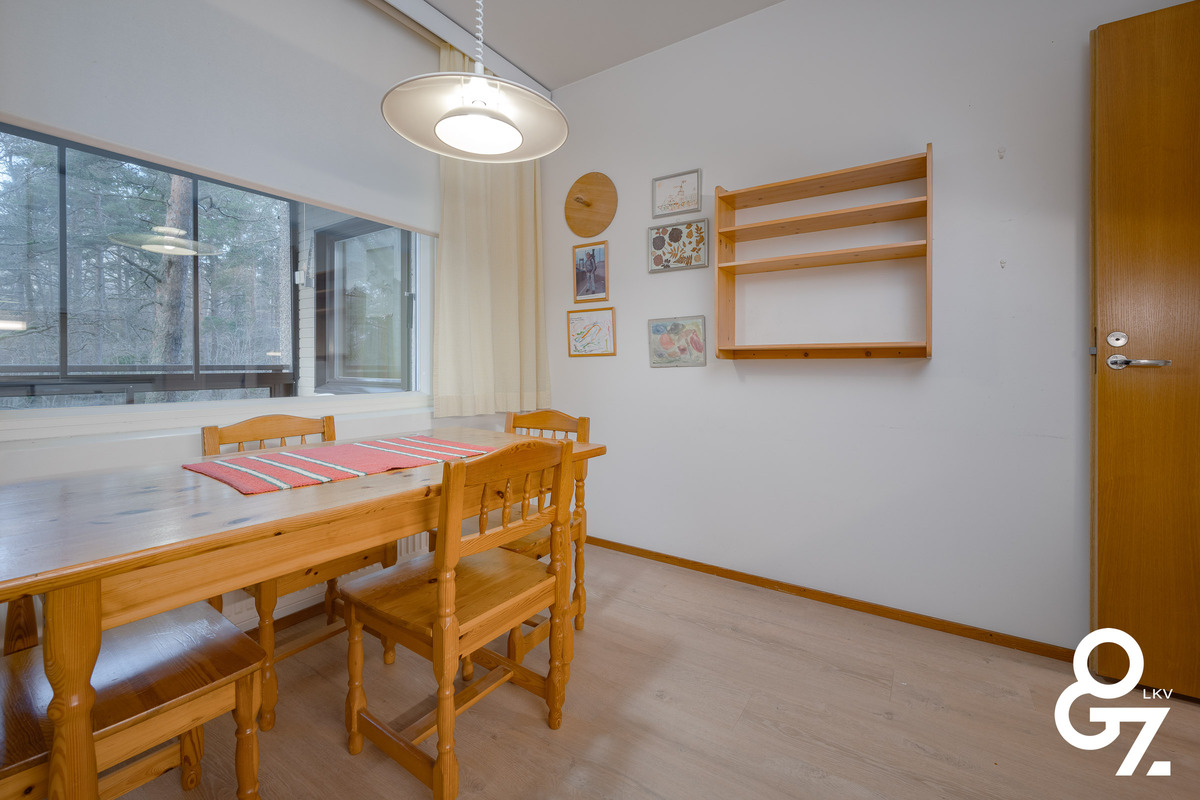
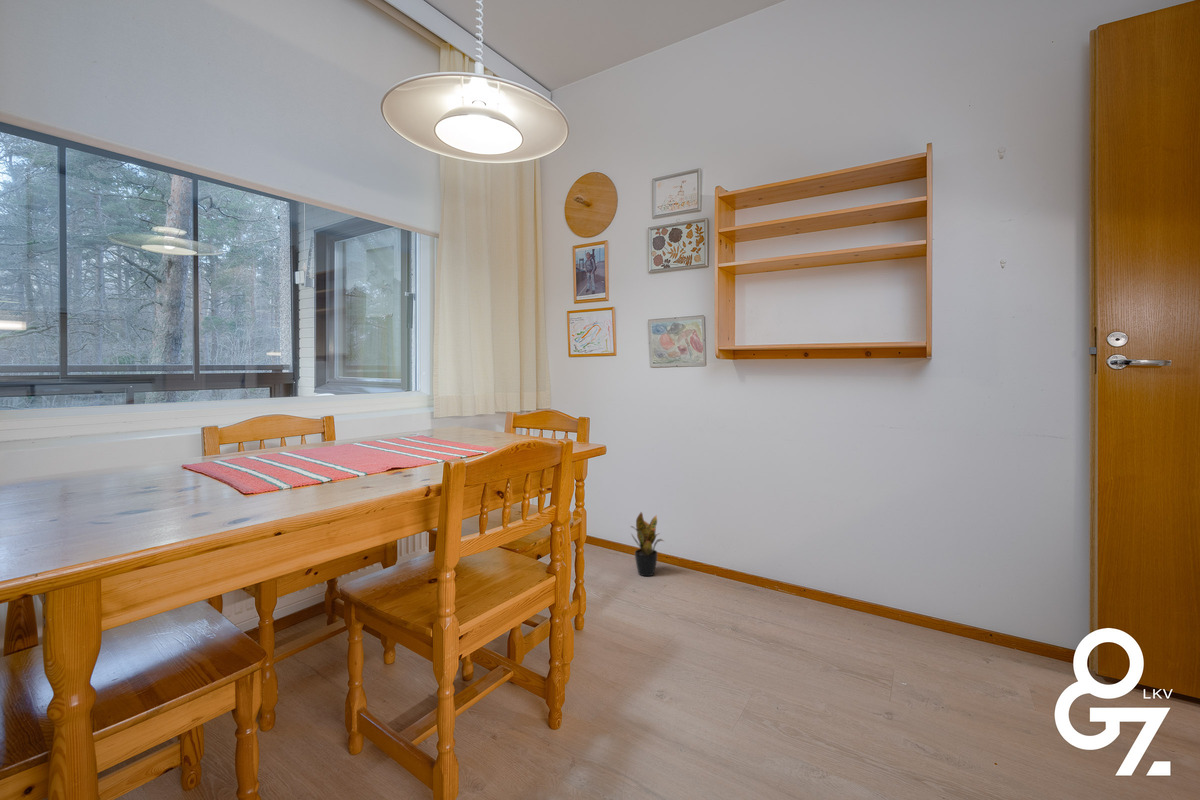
+ potted plant [629,511,666,577]
